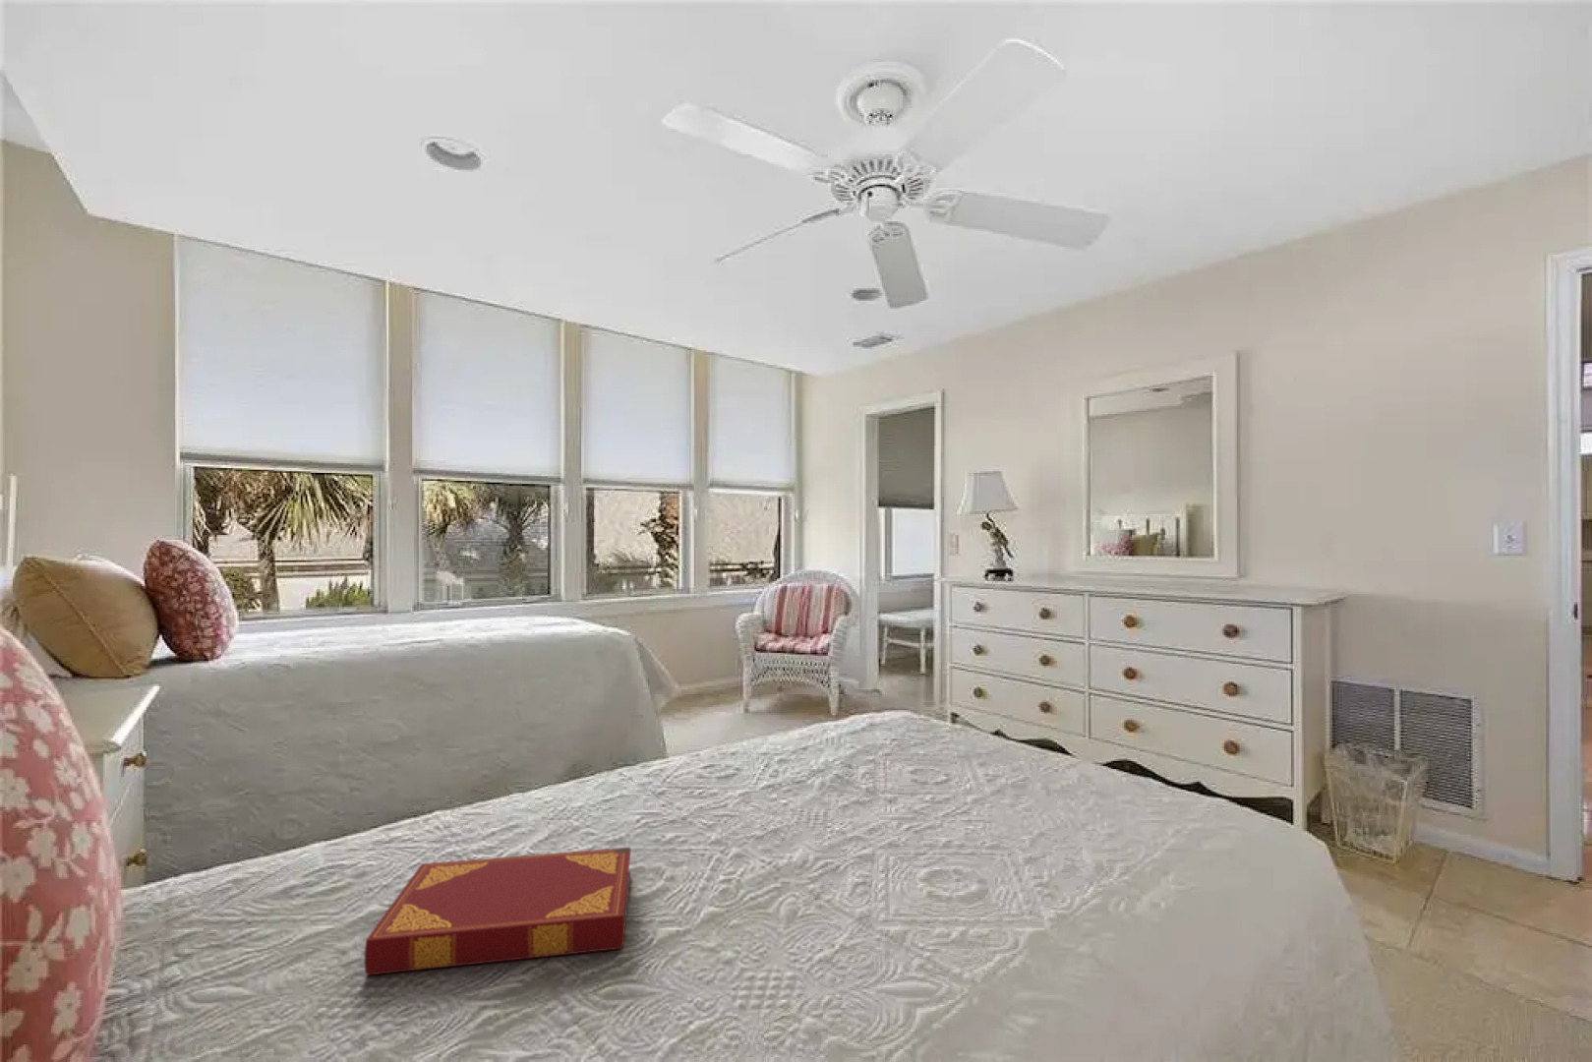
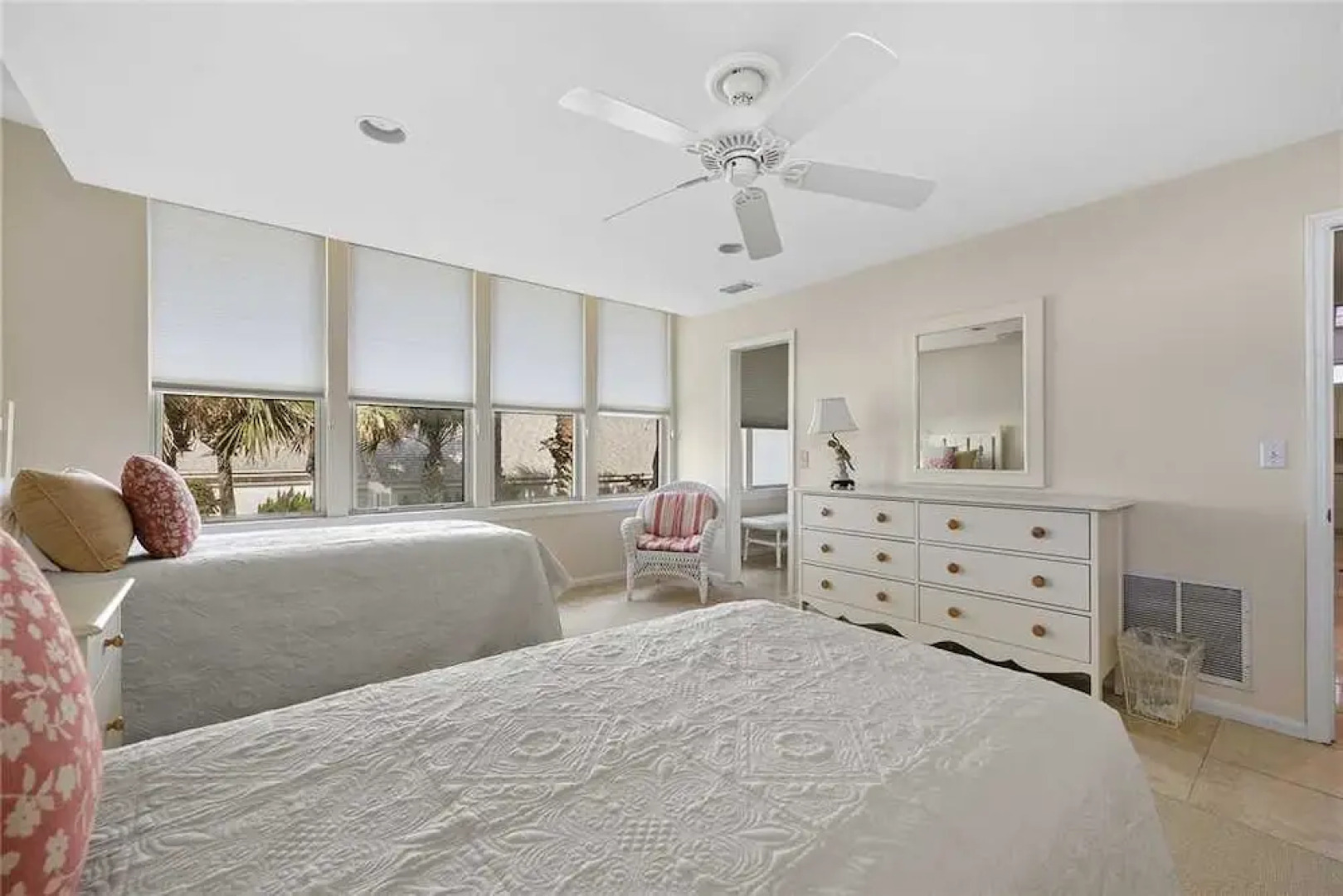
- hardback book [364,846,632,977]
